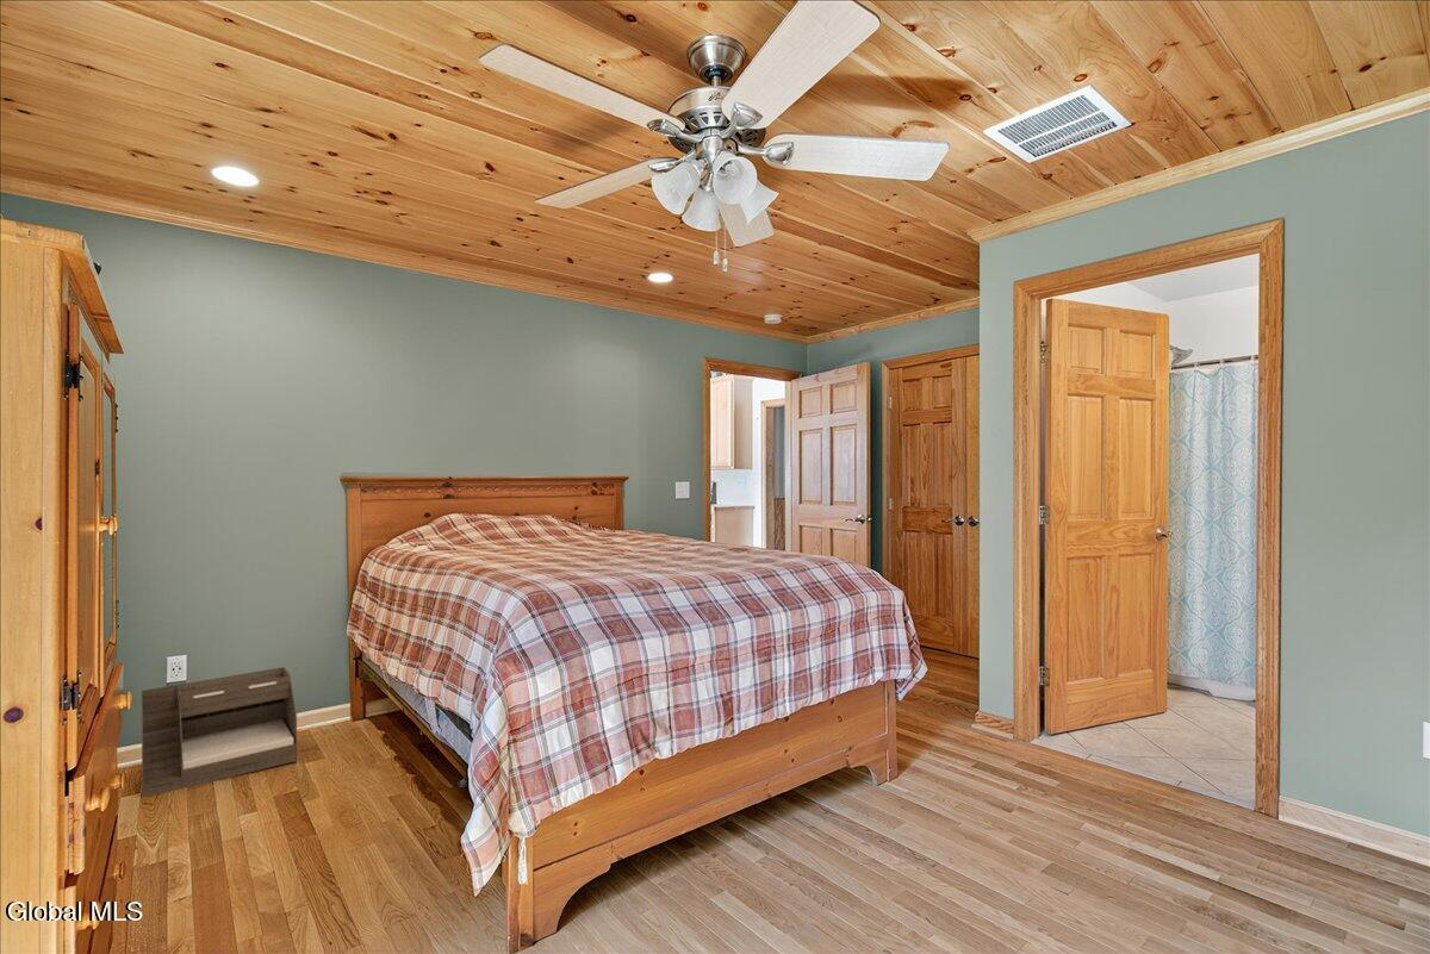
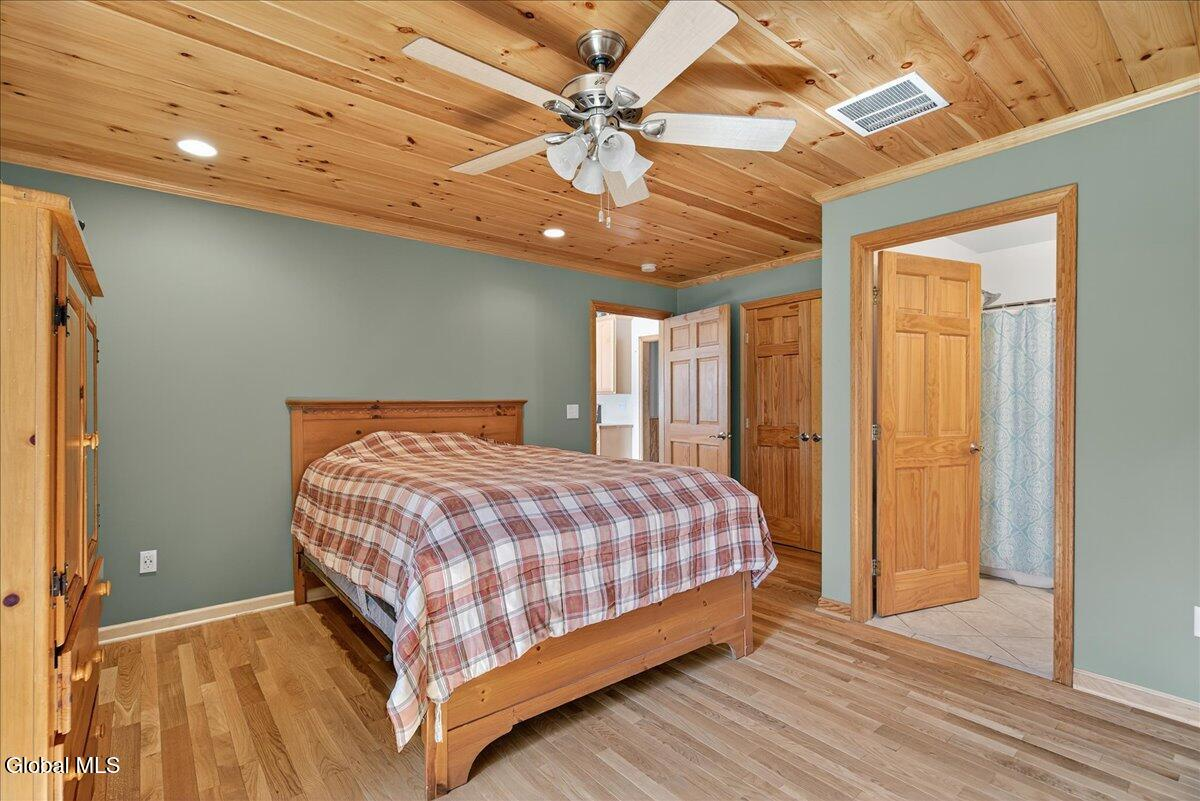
- bed [141,666,298,798]
